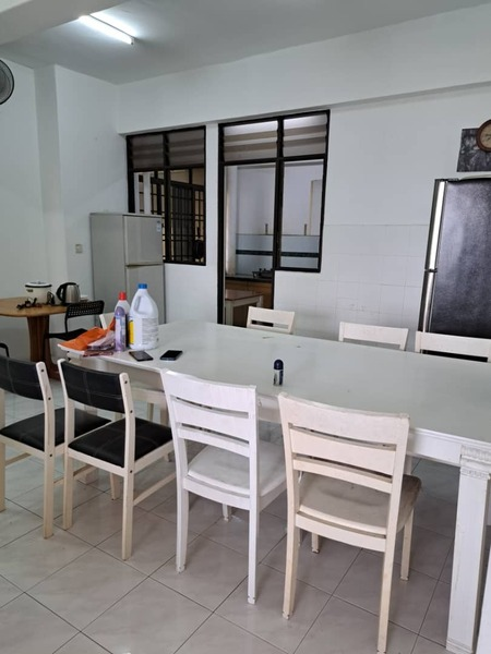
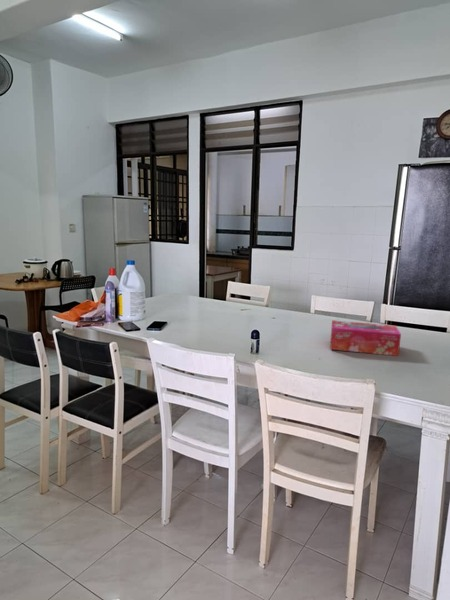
+ tissue box [329,319,402,357]
